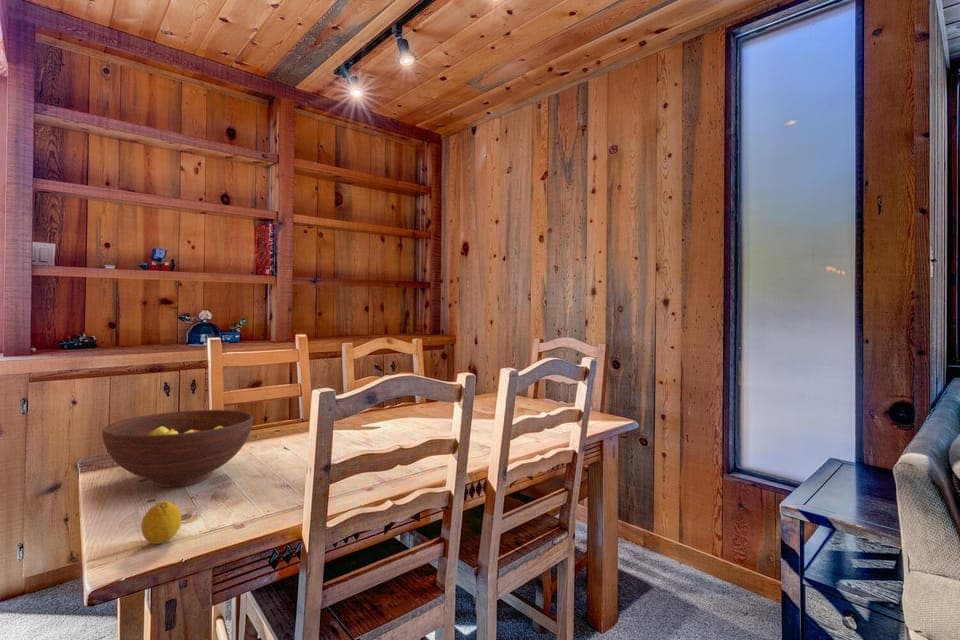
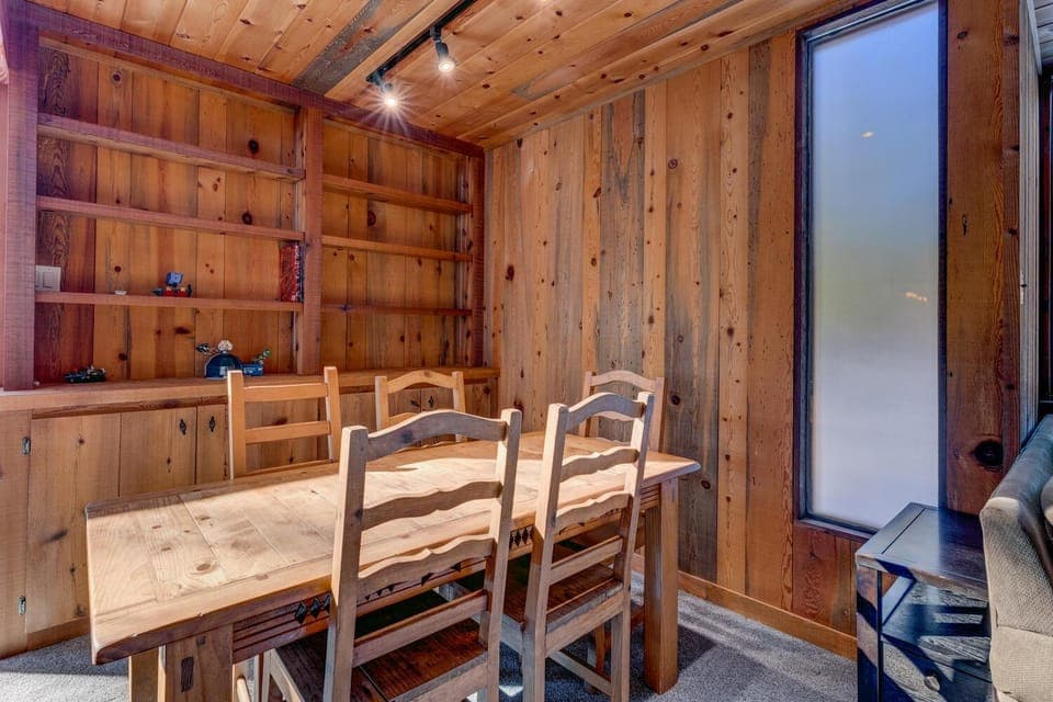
- fruit bowl [101,409,254,488]
- fruit [140,500,182,545]
